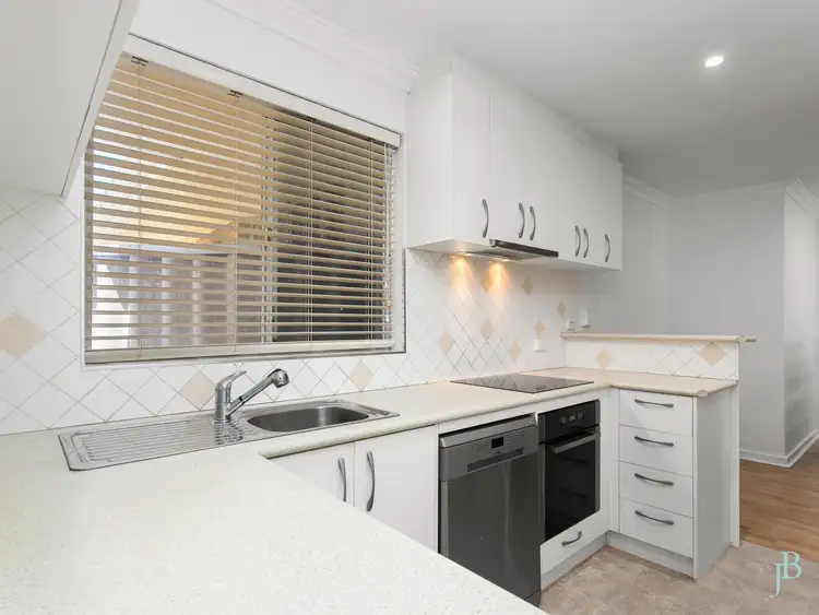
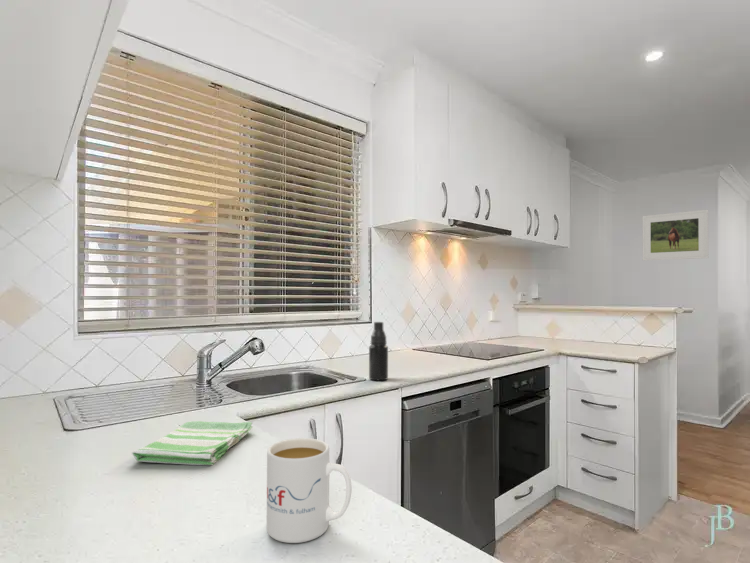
+ mug [266,437,353,544]
+ dish towel [131,420,253,466]
+ spray bottle [368,321,389,382]
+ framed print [641,209,709,261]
